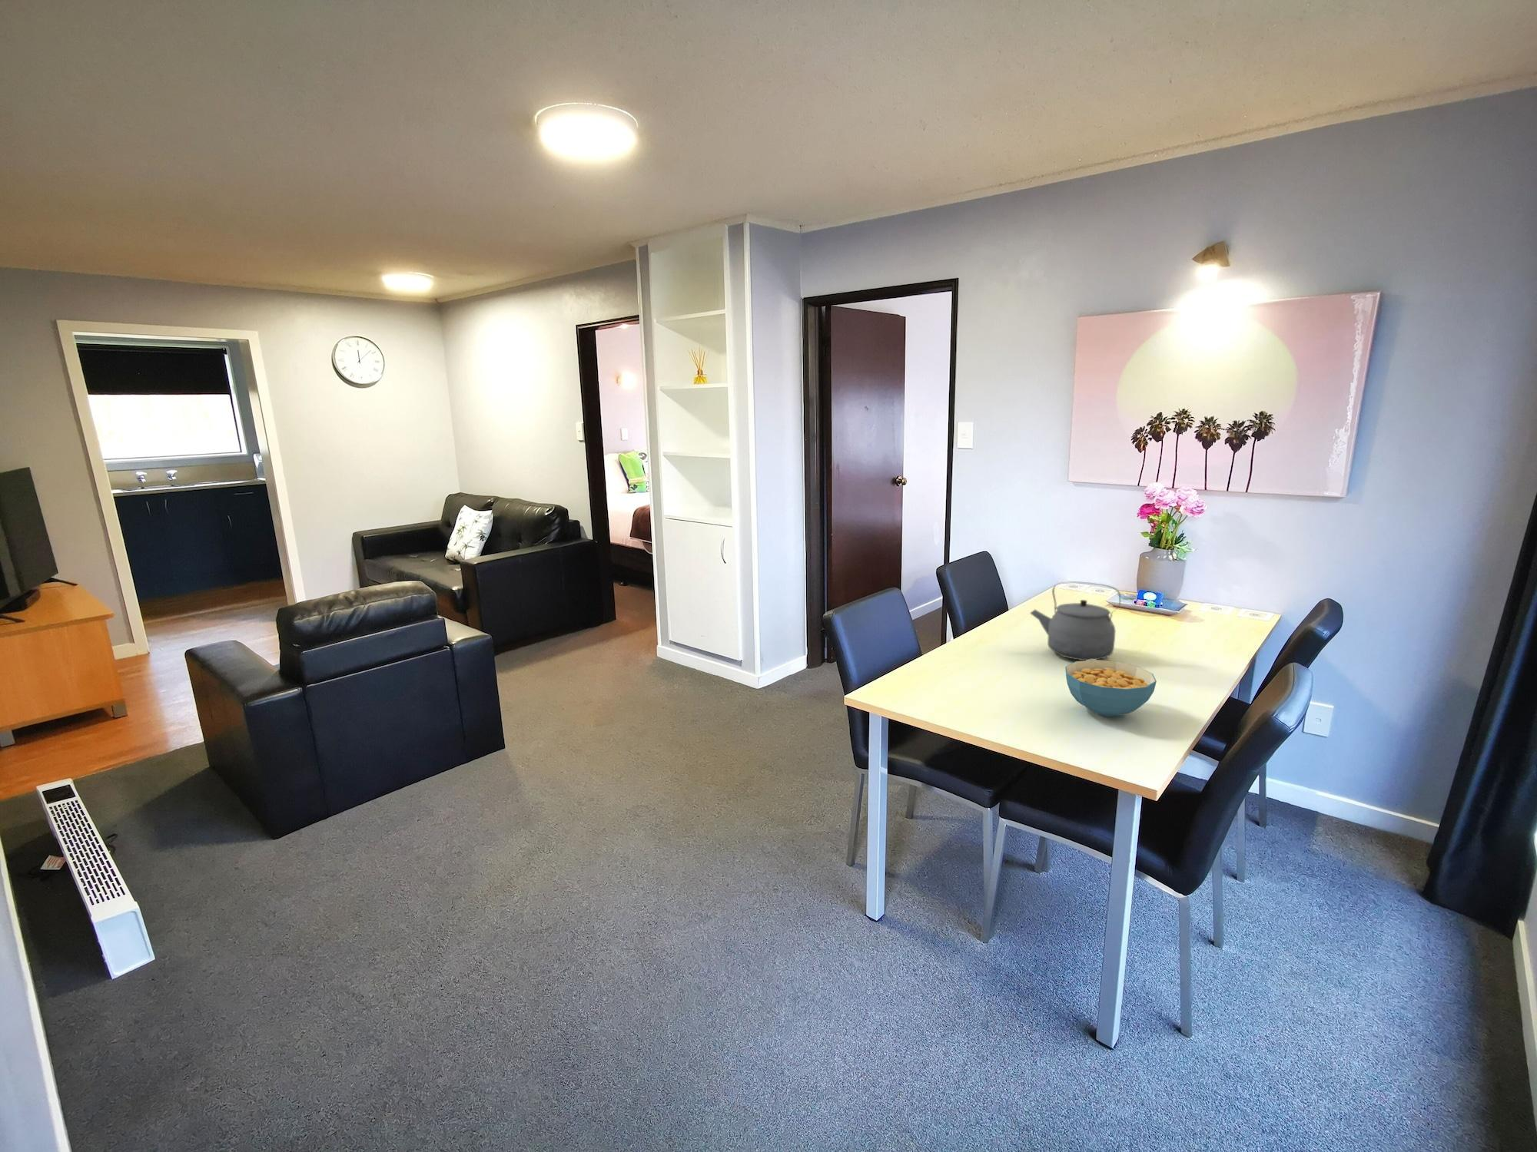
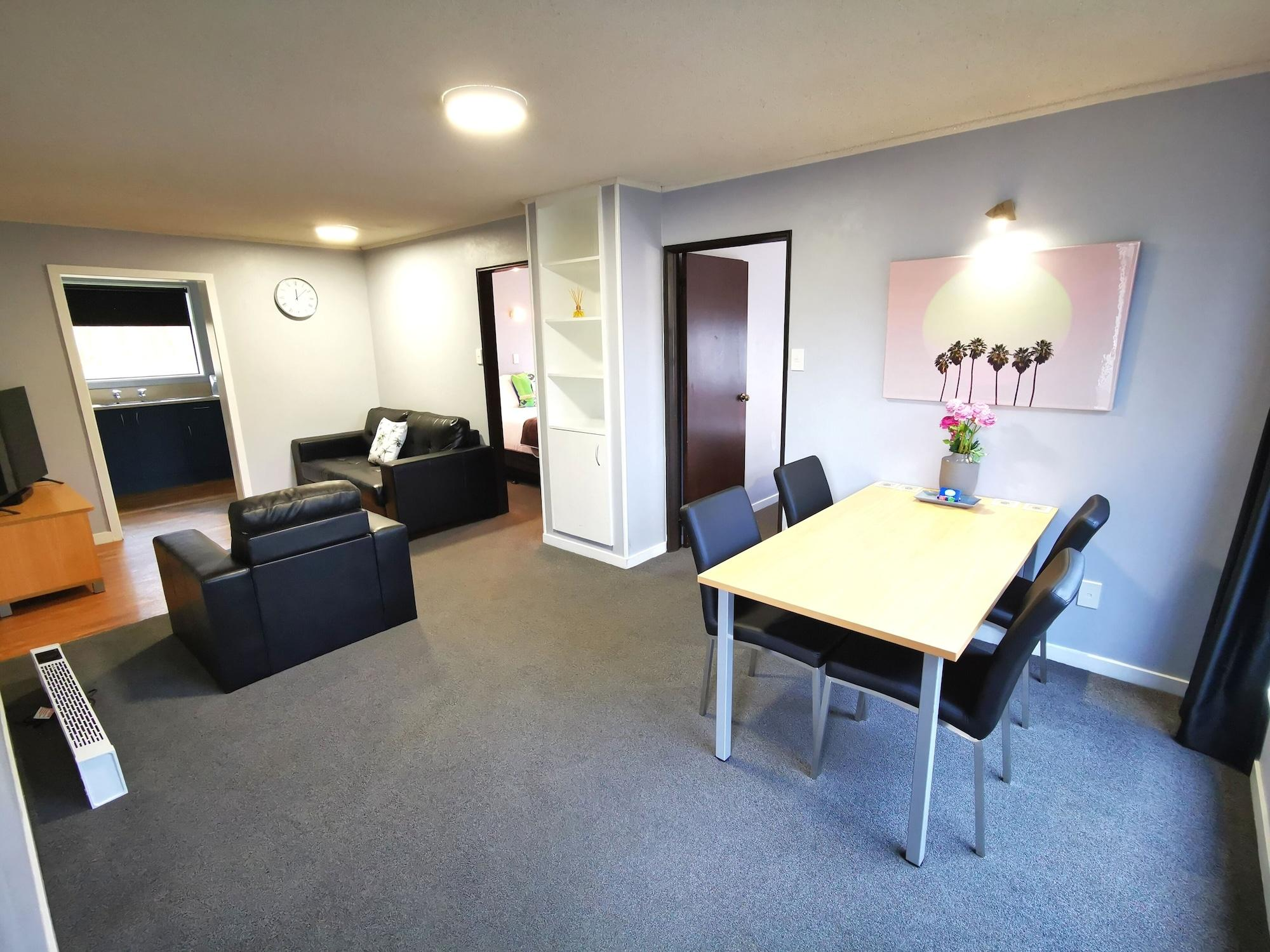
- cereal bowl [1064,659,1157,718]
- tea kettle [1029,581,1122,661]
